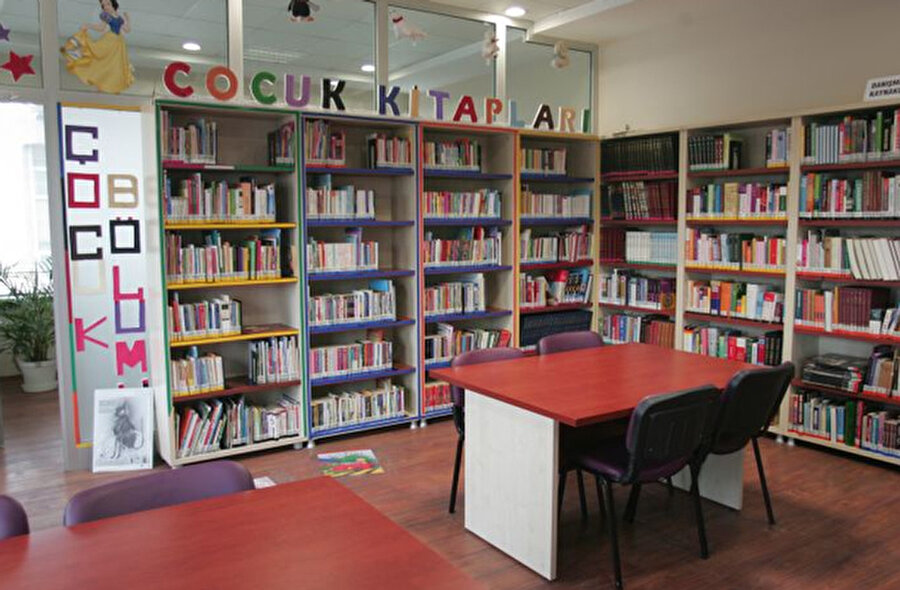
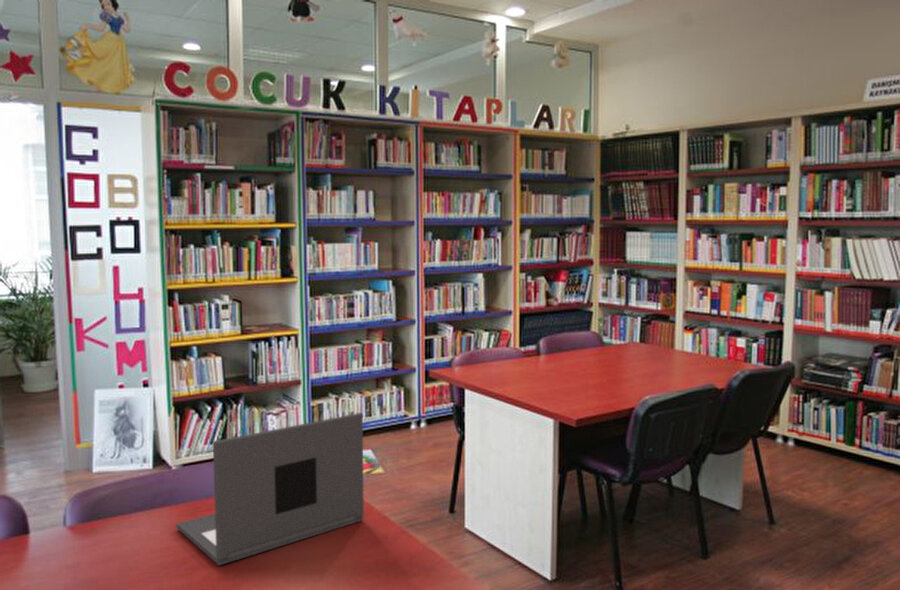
+ laptop [175,412,365,567]
